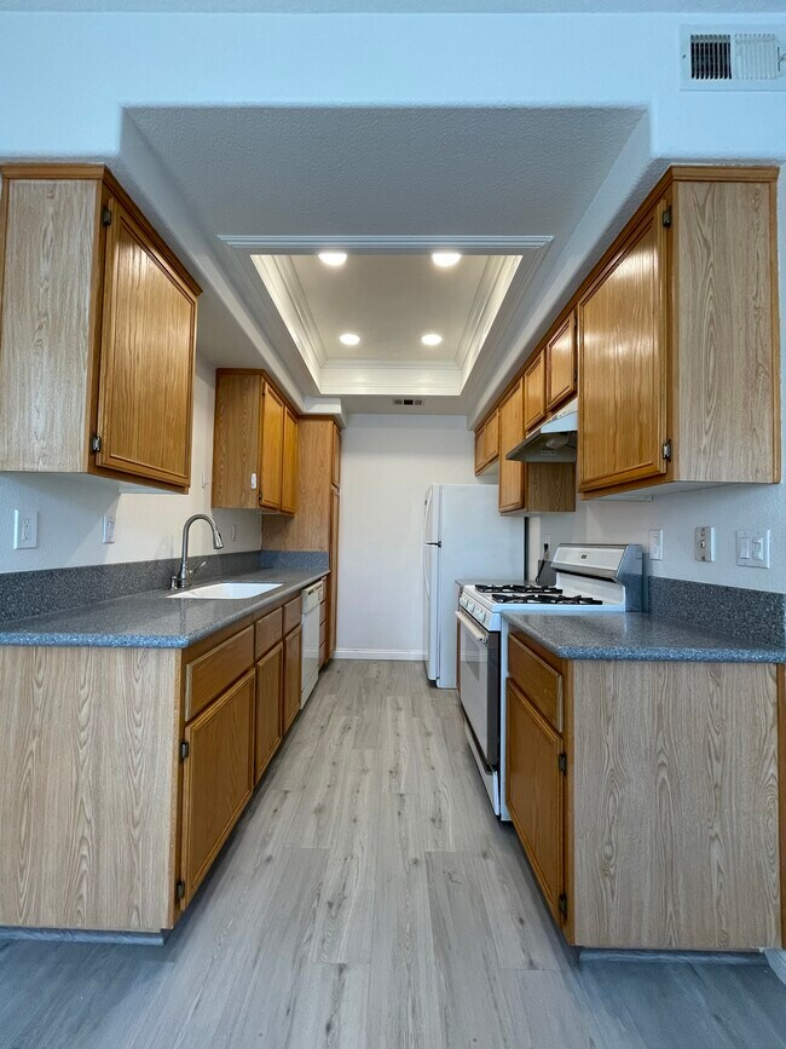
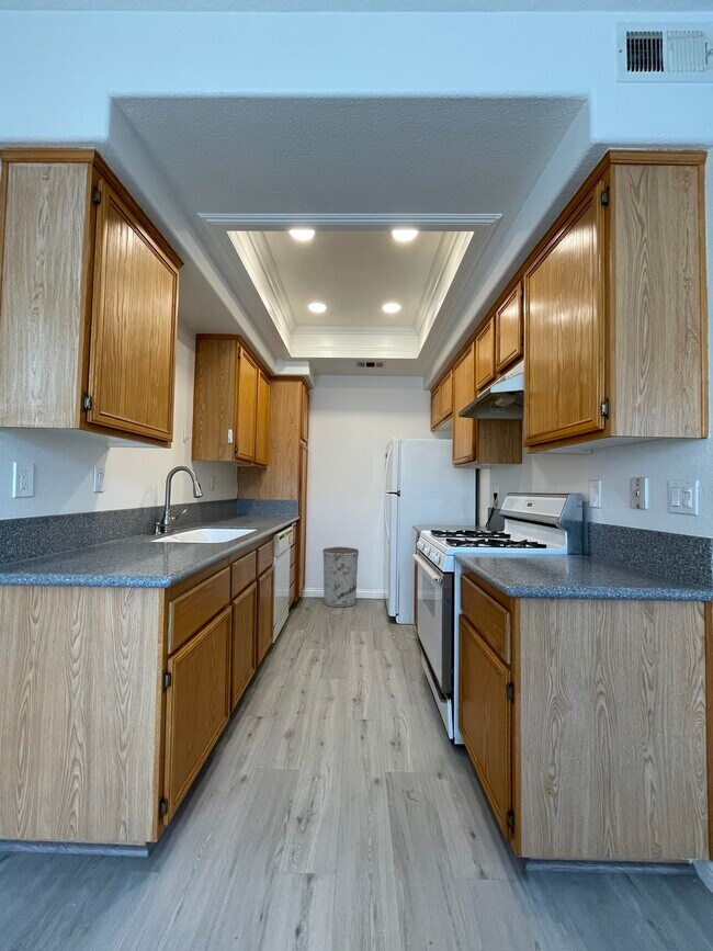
+ trash can [321,546,360,608]
